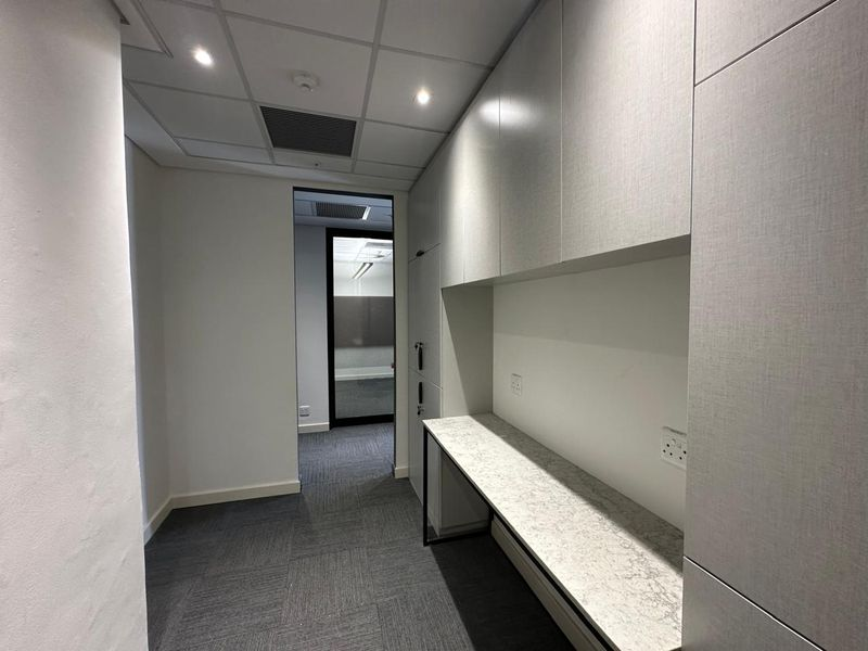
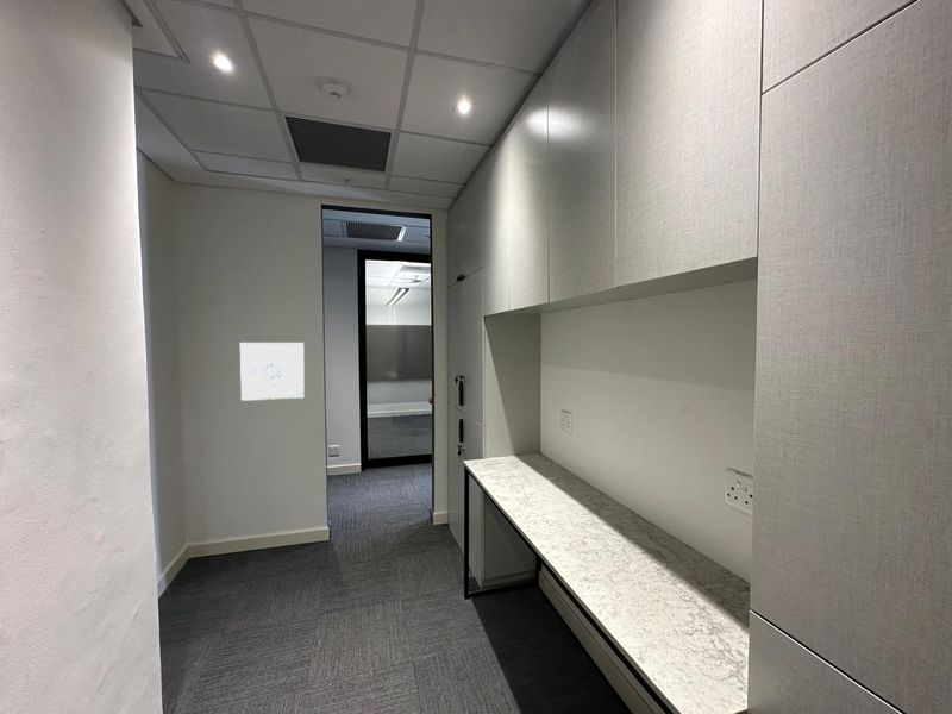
+ wall art [239,342,306,402]
